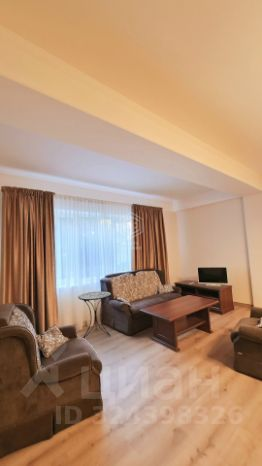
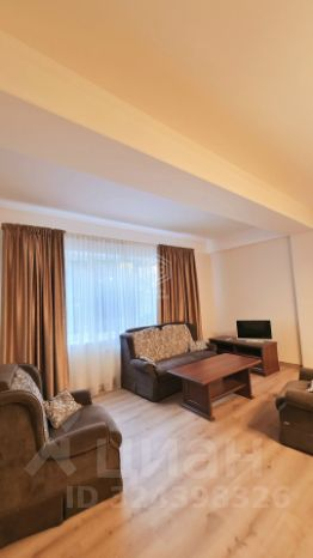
- side table [77,290,112,339]
